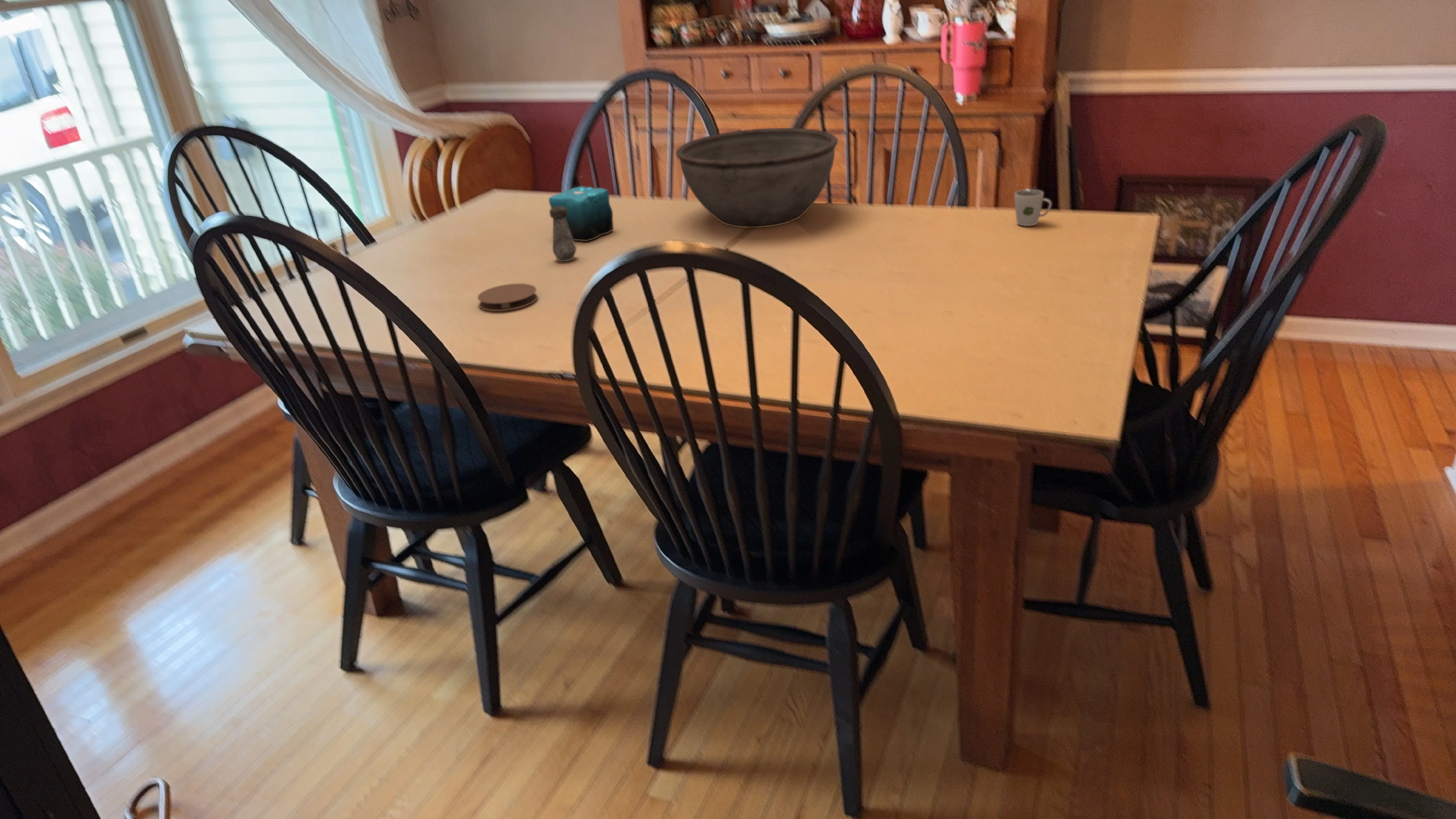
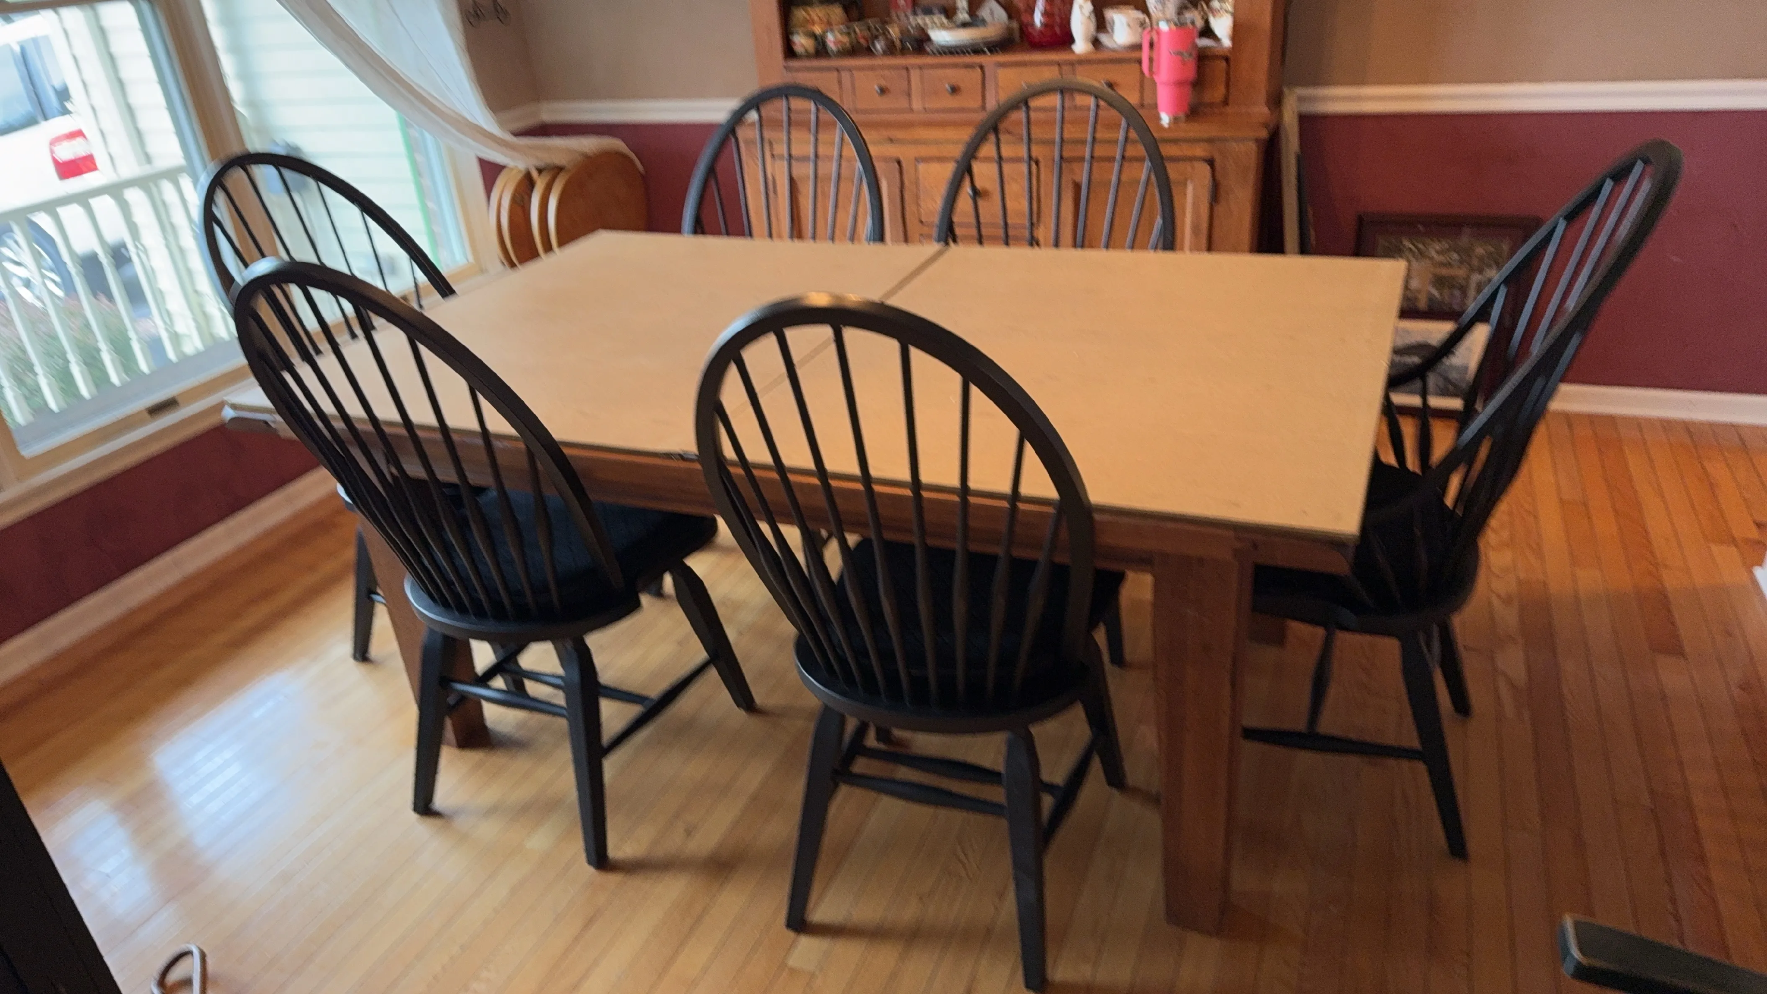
- candle [548,175,614,242]
- coaster [477,283,538,311]
- salt shaker [549,206,577,262]
- bowl [675,128,838,228]
- cup [1015,184,1052,226]
